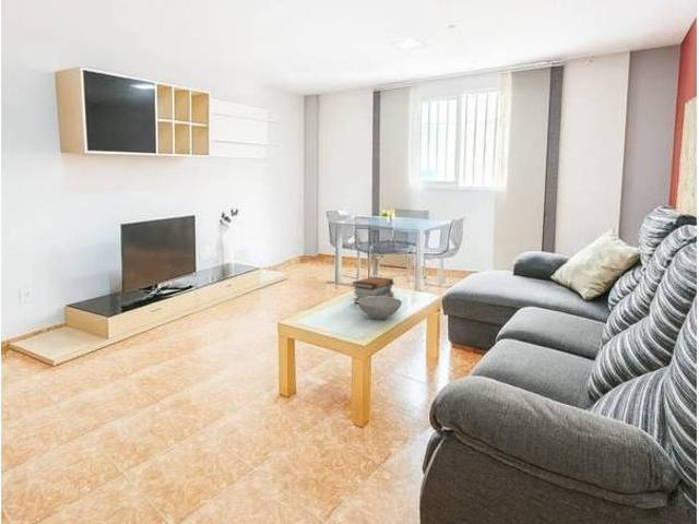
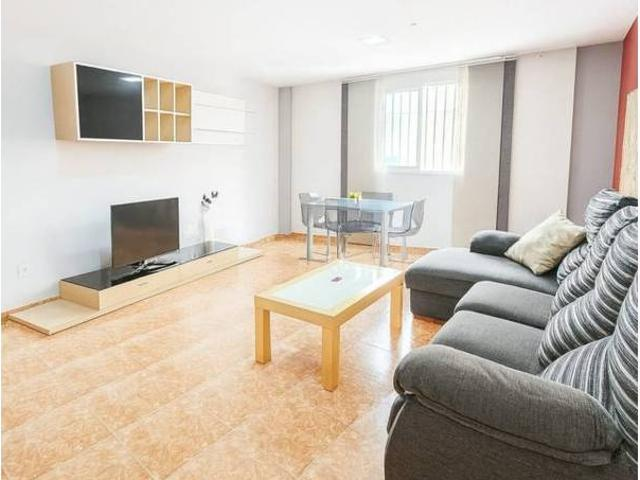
- bowl [357,297,403,321]
- book stack [351,275,395,305]
